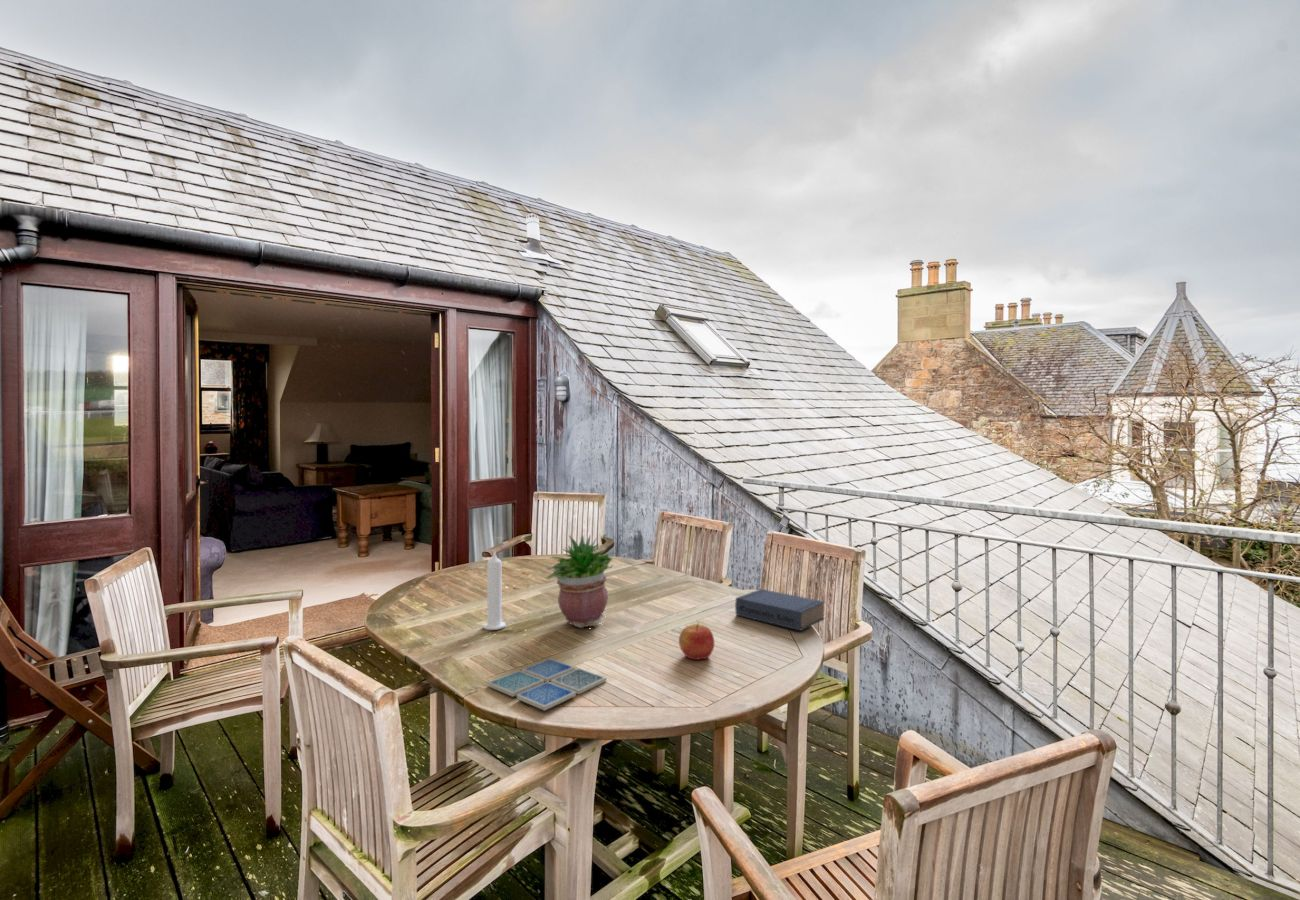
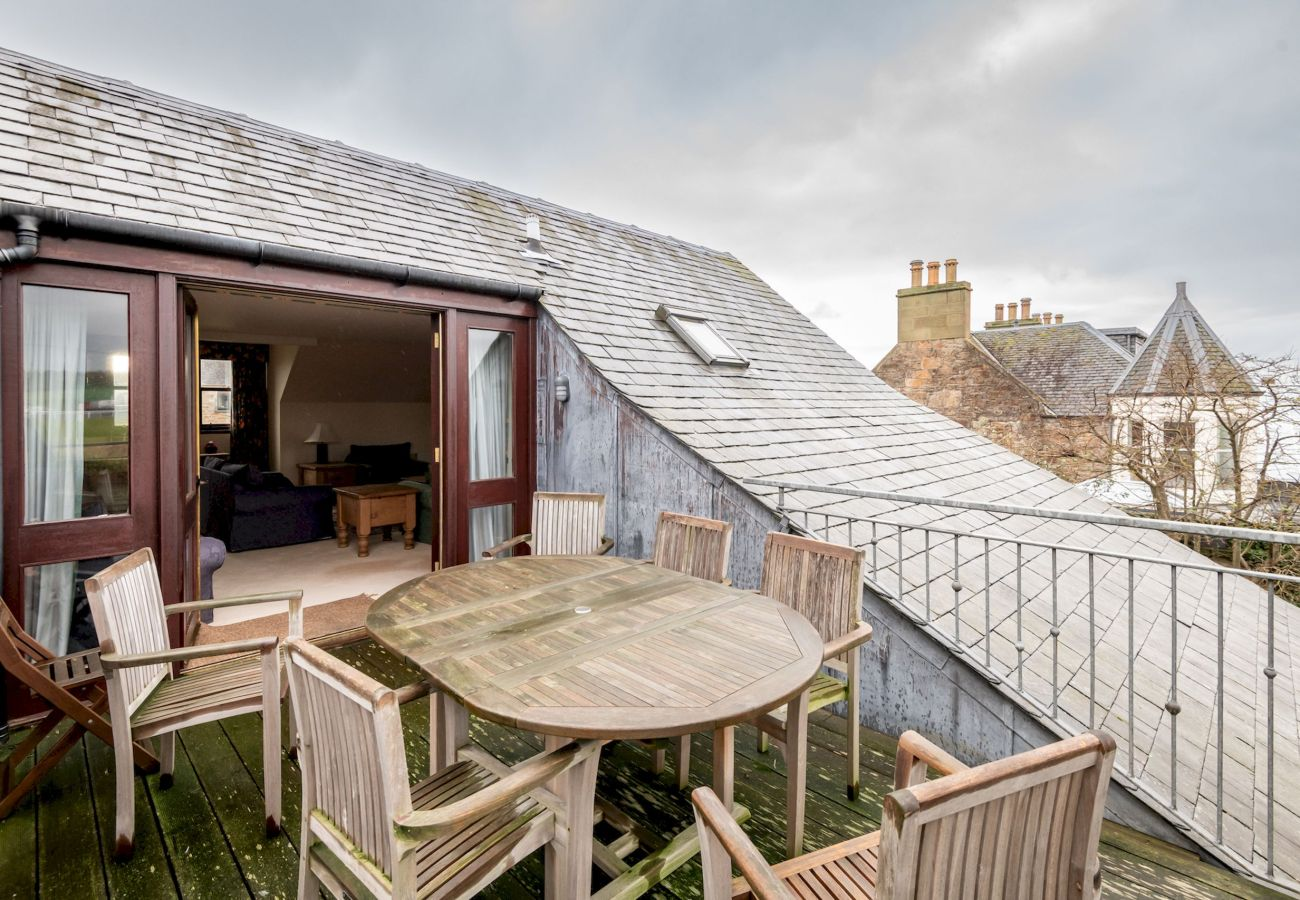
- apple [678,622,715,661]
- candle [482,550,507,631]
- drink coaster [487,658,607,712]
- book [734,588,826,632]
- potted plant [545,534,618,629]
